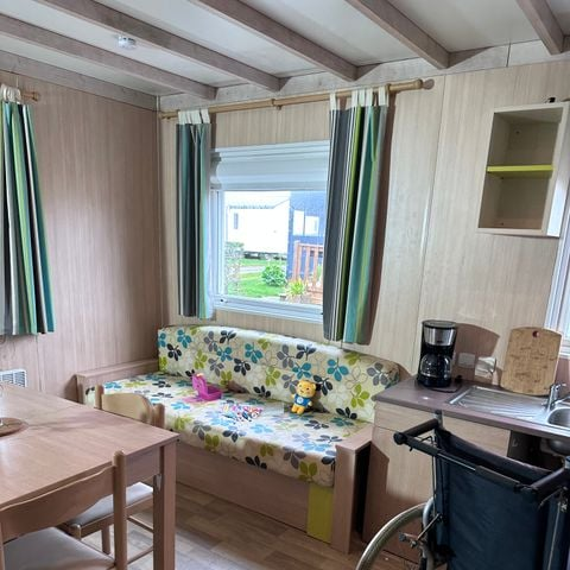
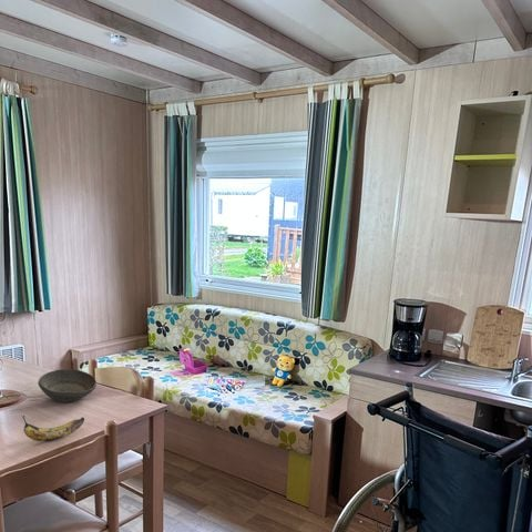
+ banana [20,413,85,442]
+ bowl [37,368,98,403]
